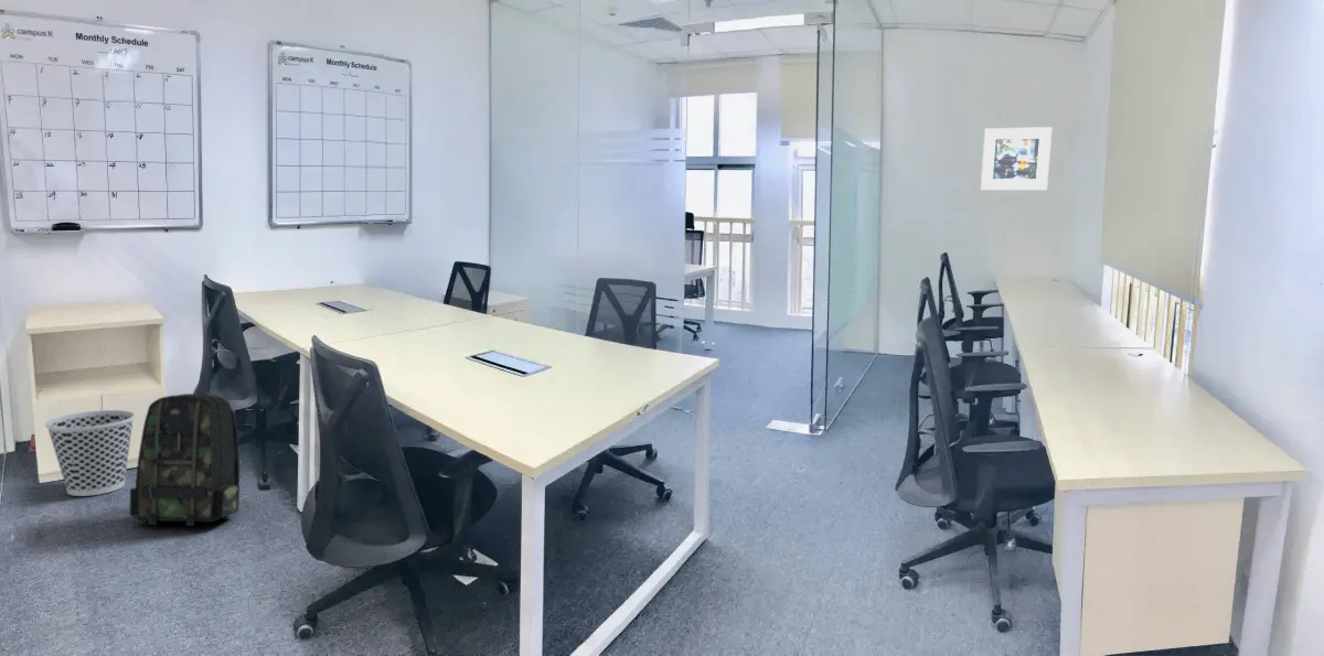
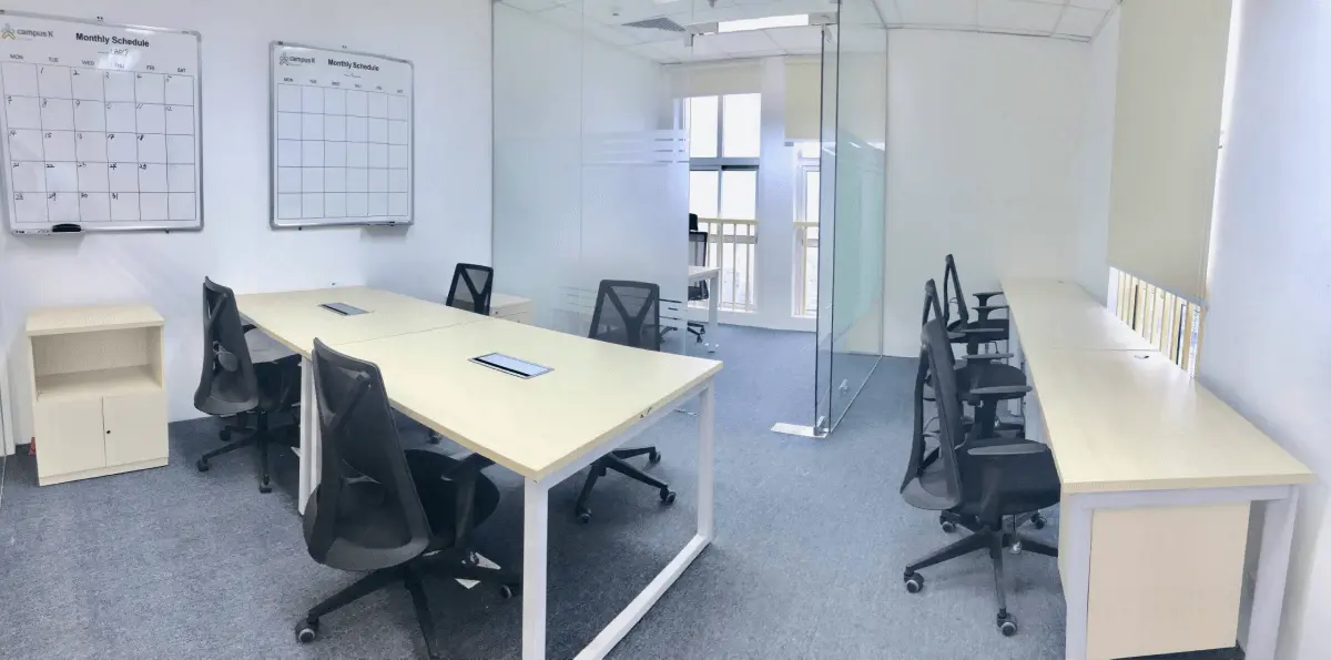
- wastebasket [44,409,137,497]
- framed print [980,126,1053,191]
- backpack [129,391,241,528]
